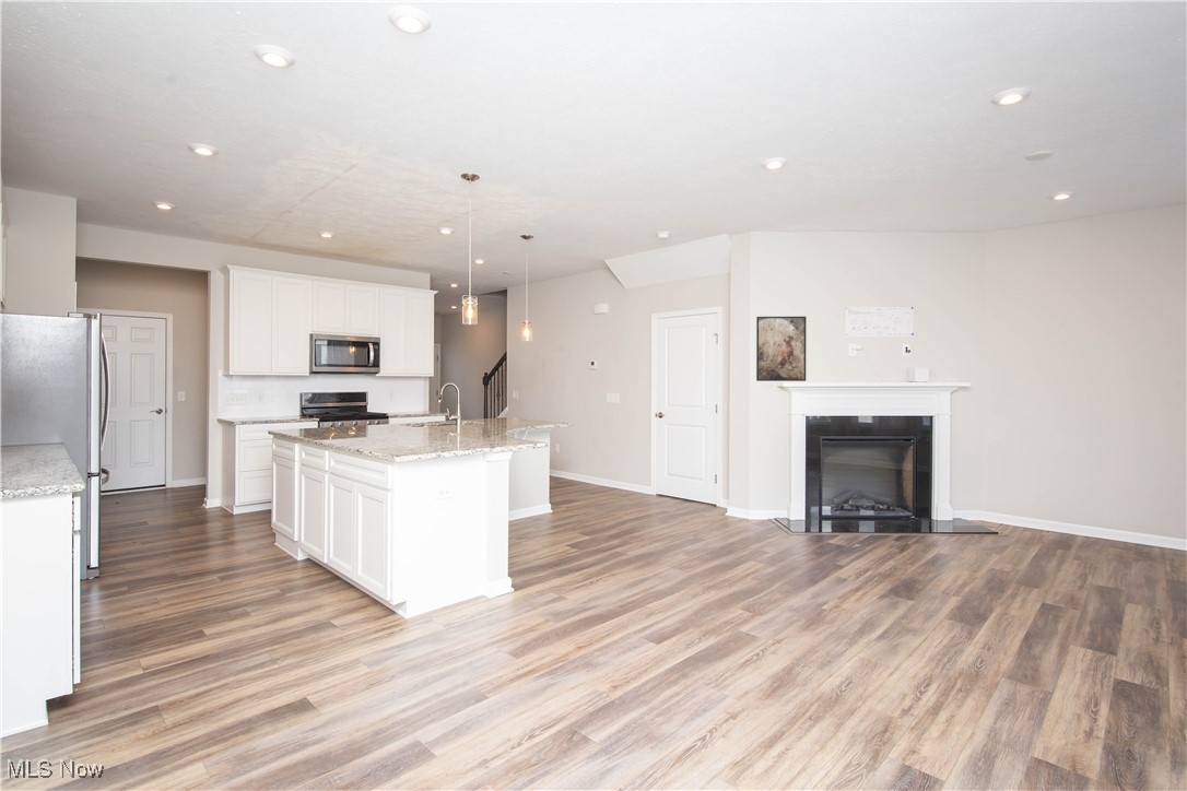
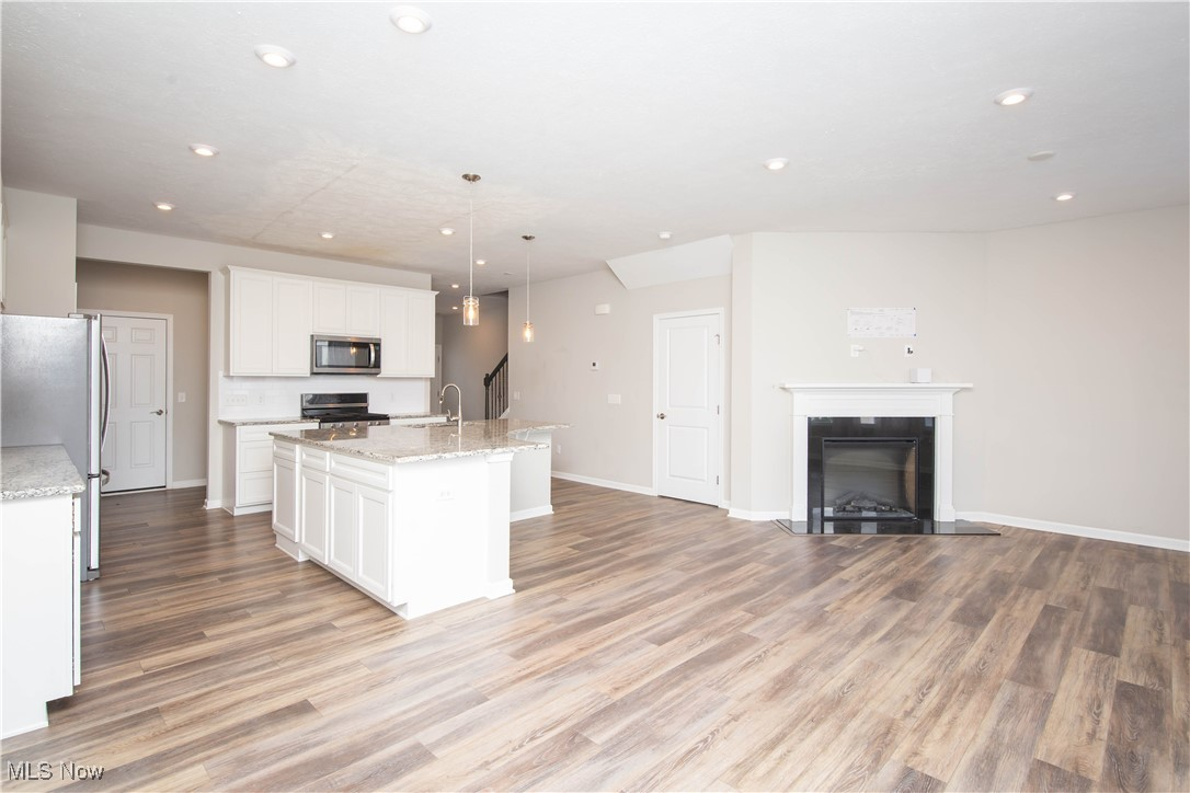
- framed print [755,316,808,382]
